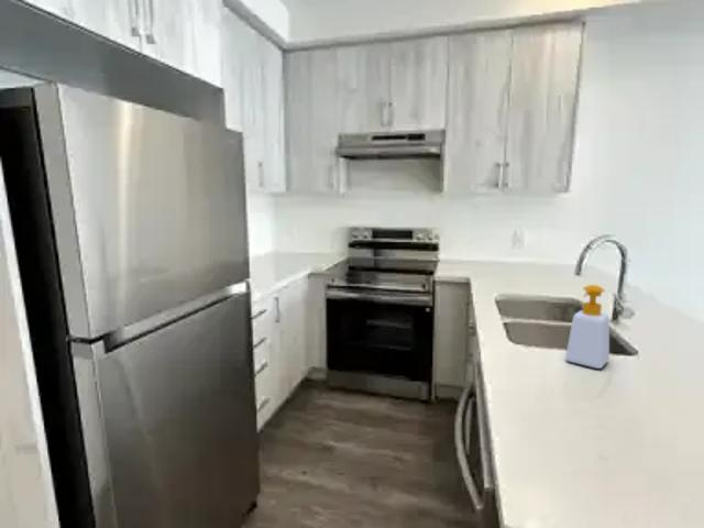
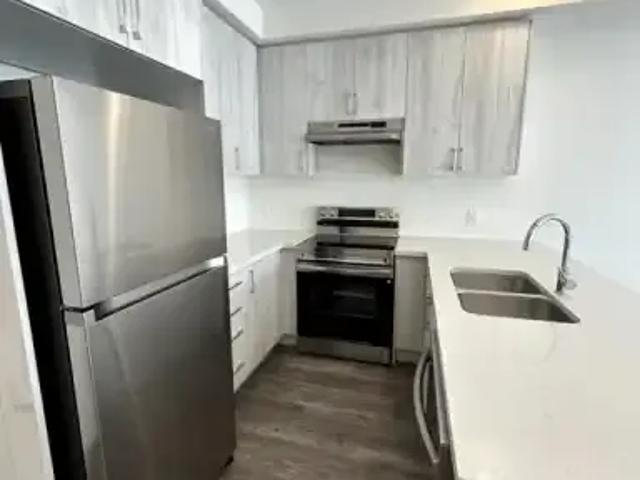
- soap bottle [564,284,610,370]
